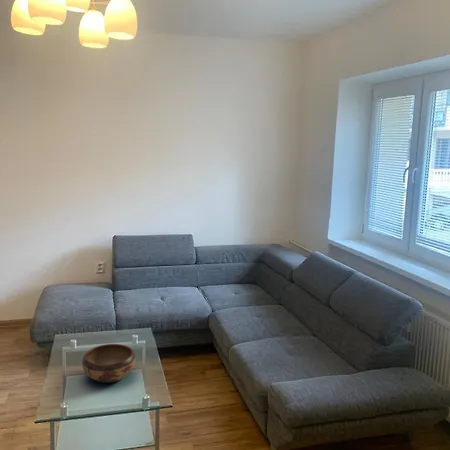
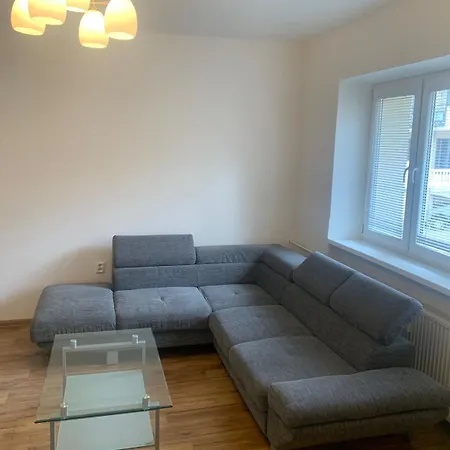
- decorative bowl [81,343,137,384]
